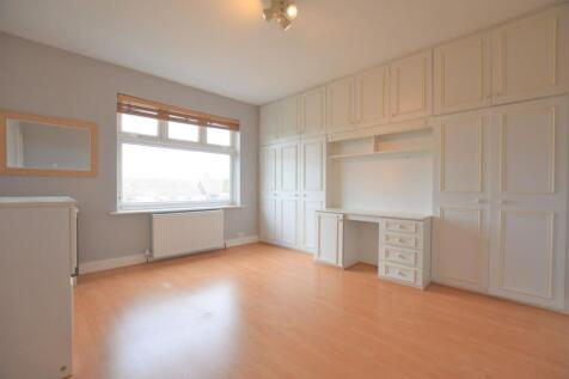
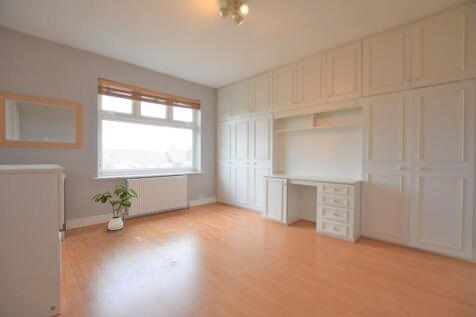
+ house plant [90,184,139,231]
